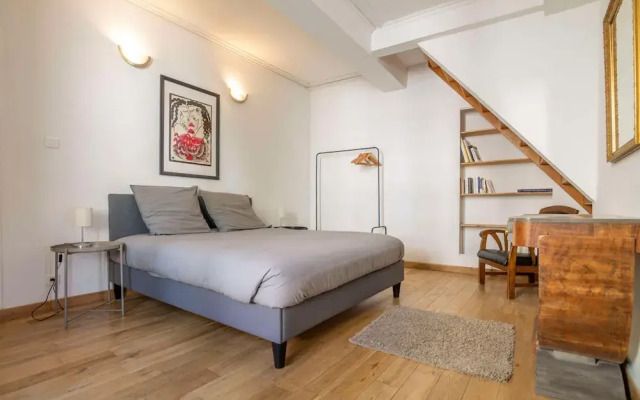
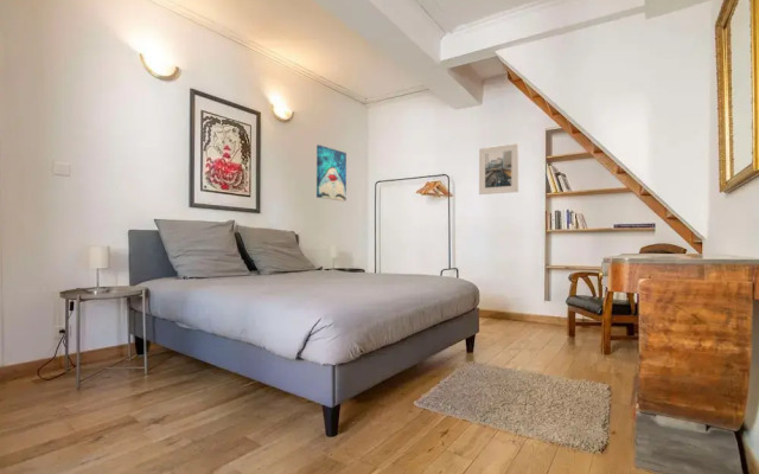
+ wall art [315,143,347,203]
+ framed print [478,142,519,196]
